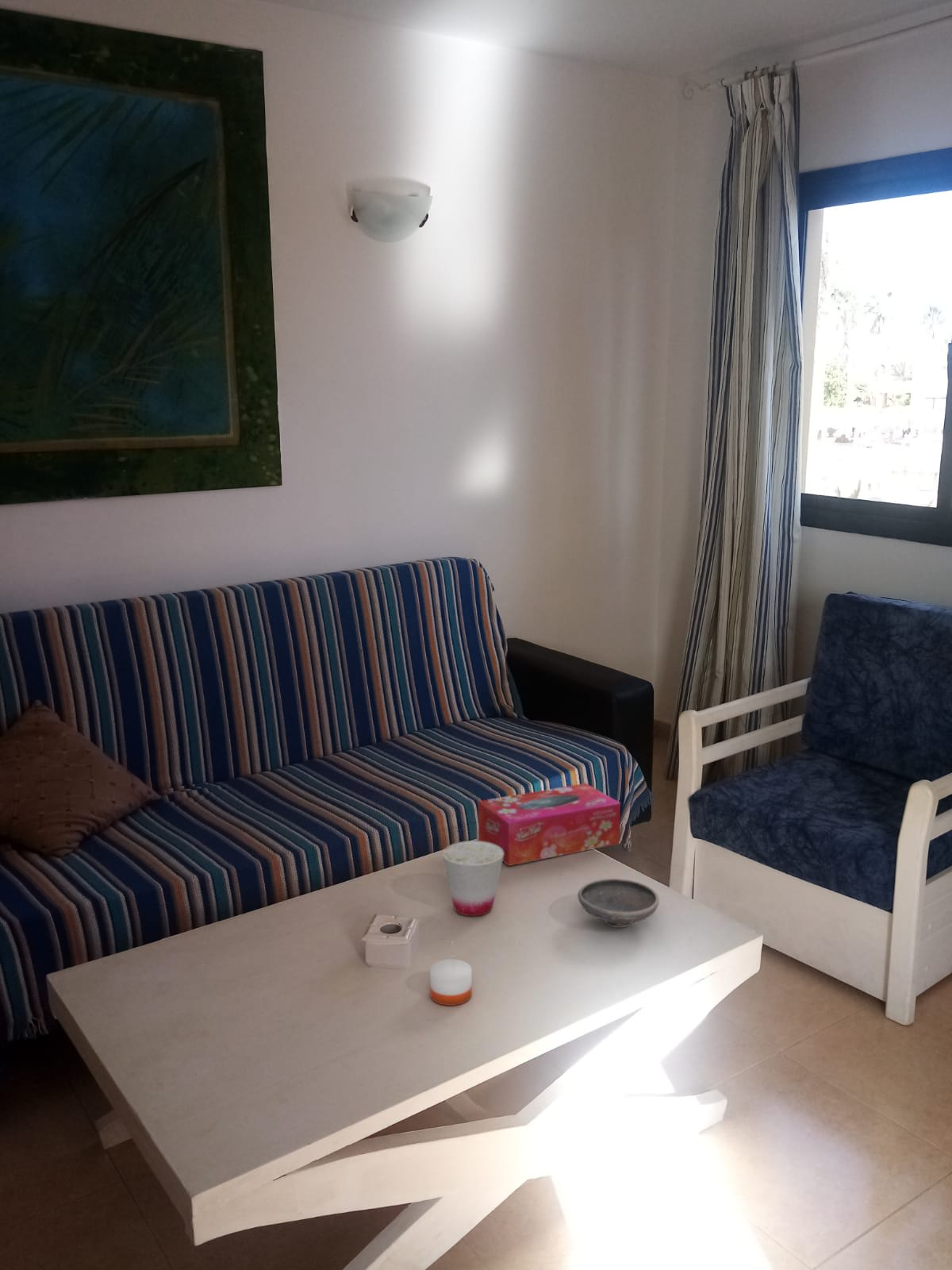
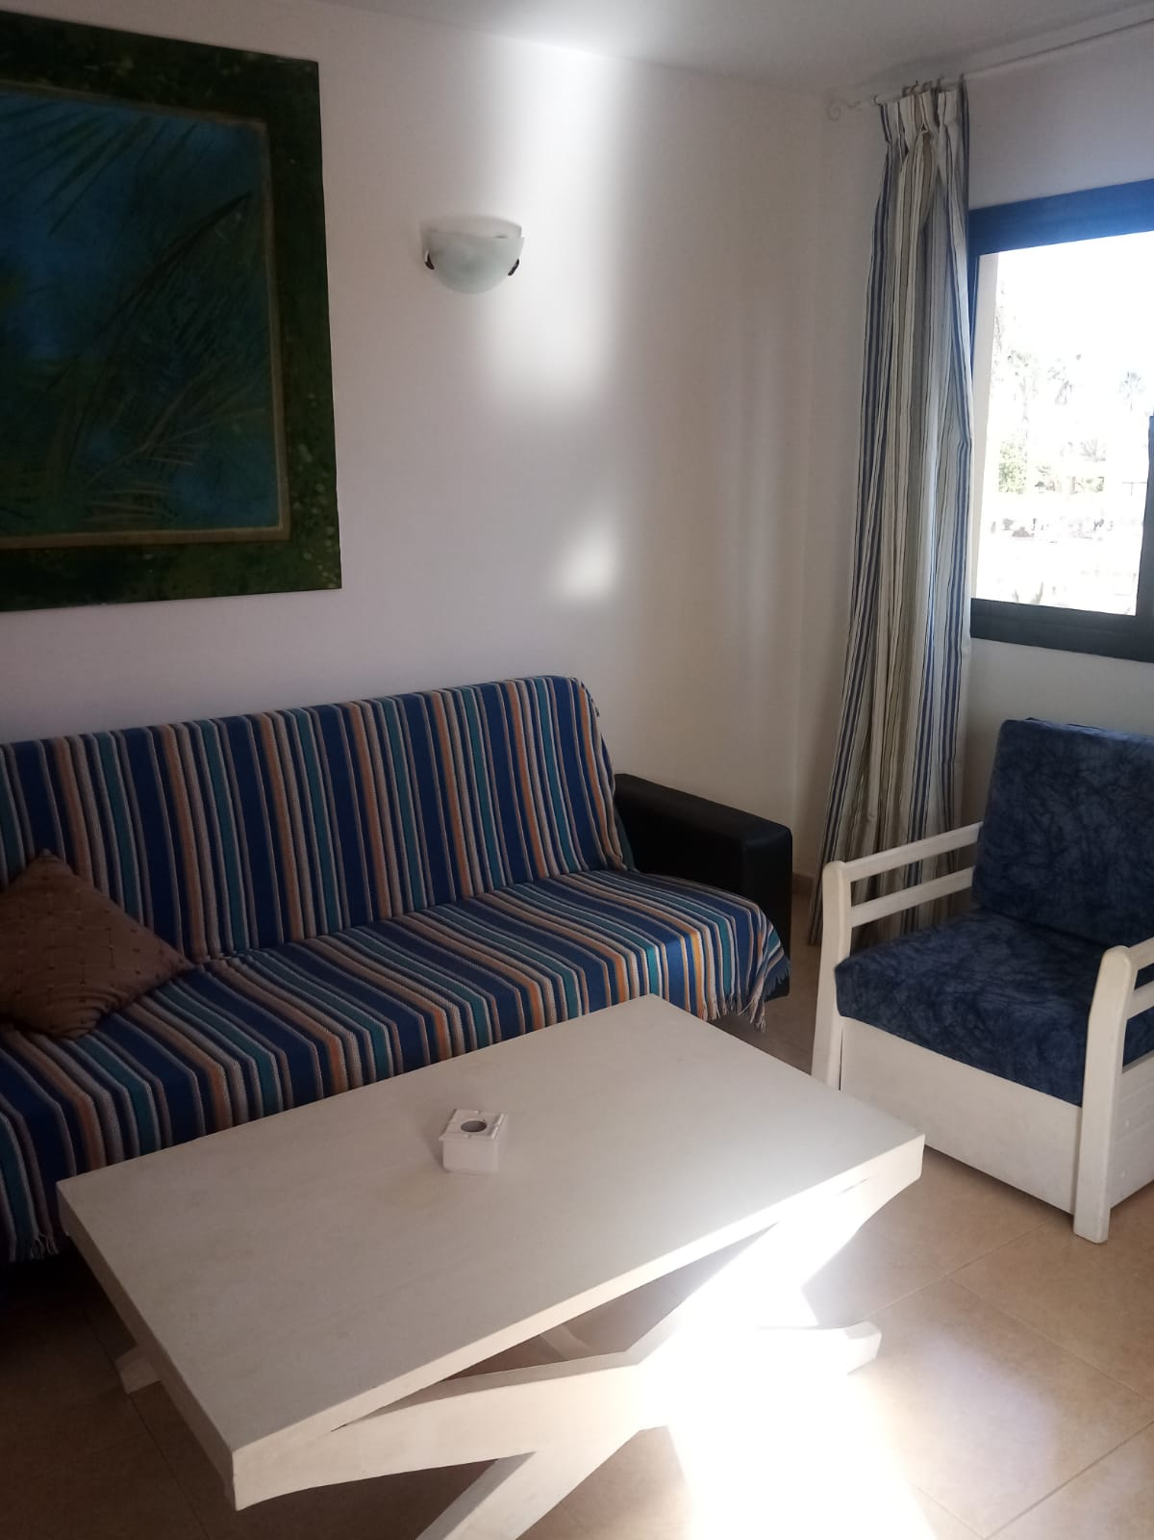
- candle [429,946,473,1006]
- cup [442,841,504,917]
- ceramic bowl [577,878,660,929]
- tissue box [478,783,621,867]
